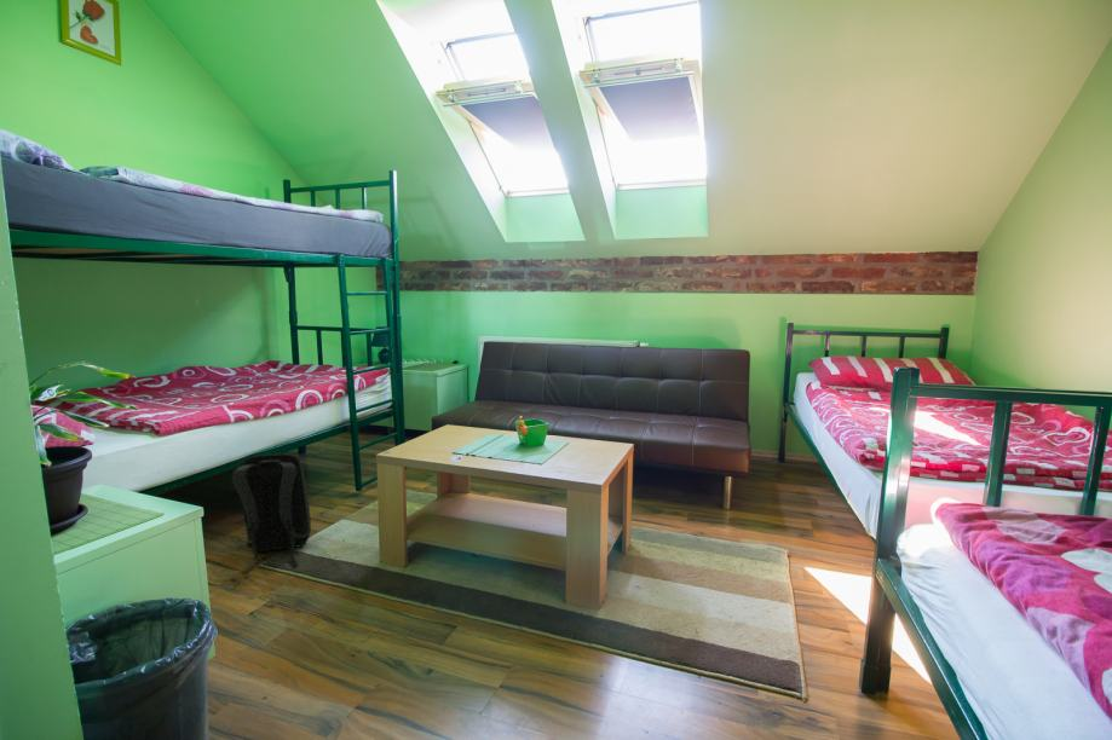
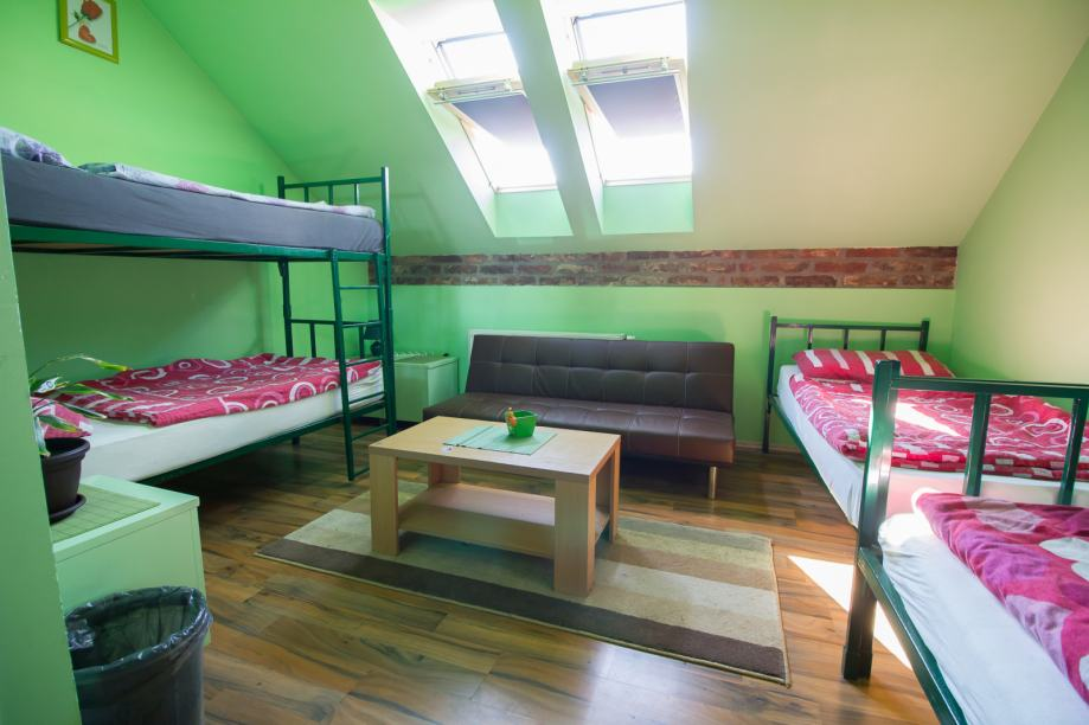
- backpack [231,452,312,573]
